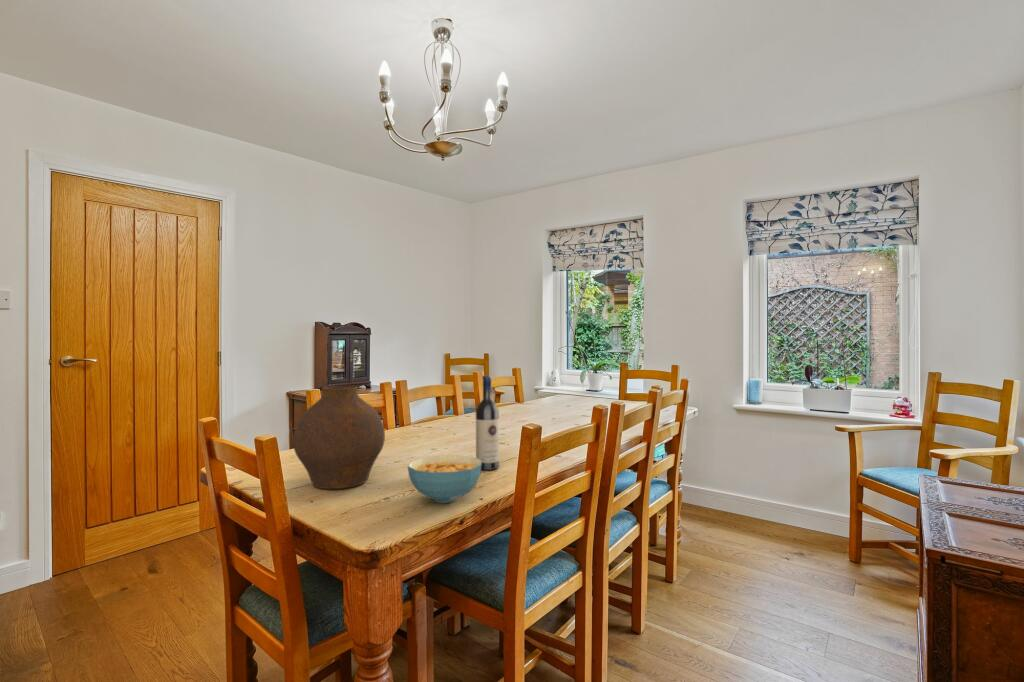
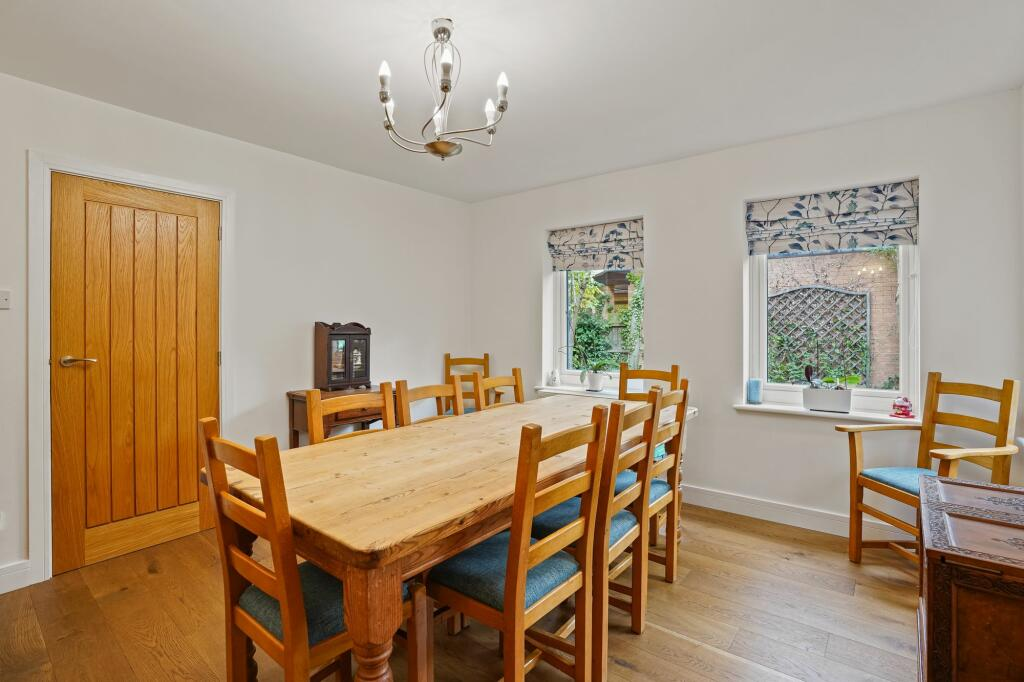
- wine bottle [475,375,500,471]
- vase [292,385,386,490]
- cereal bowl [407,454,482,504]
